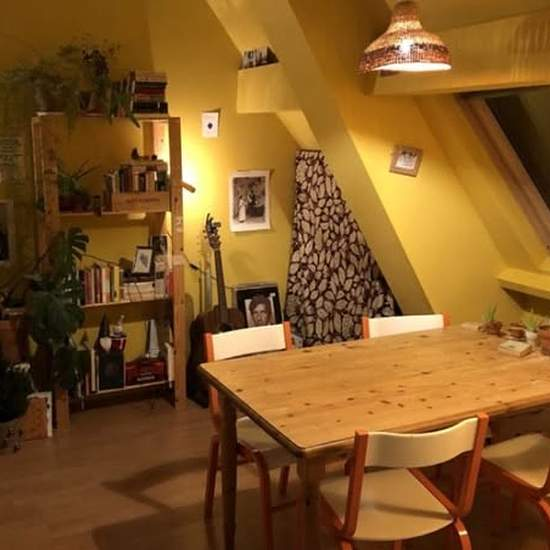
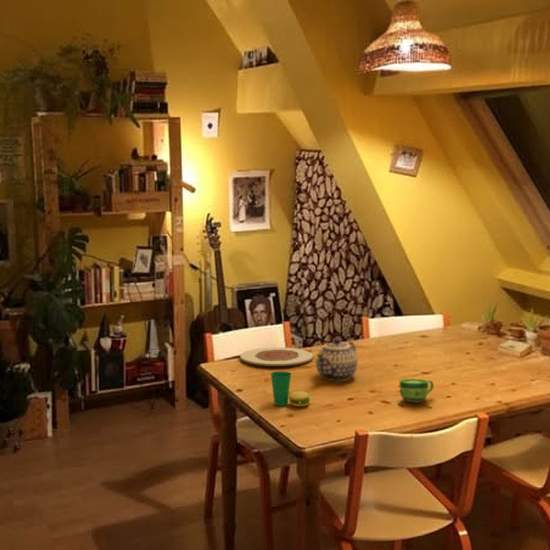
+ plate [239,346,314,367]
+ cup [270,370,311,407]
+ teapot [315,337,359,382]
+ cup [399,378,435,403]
